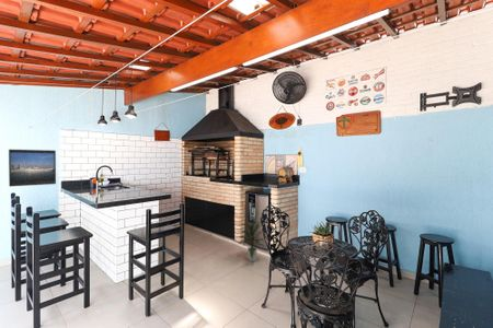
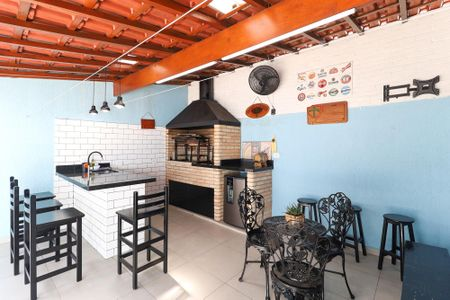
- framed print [8,149,57,188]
- indoor plant [236,219,266,262]
